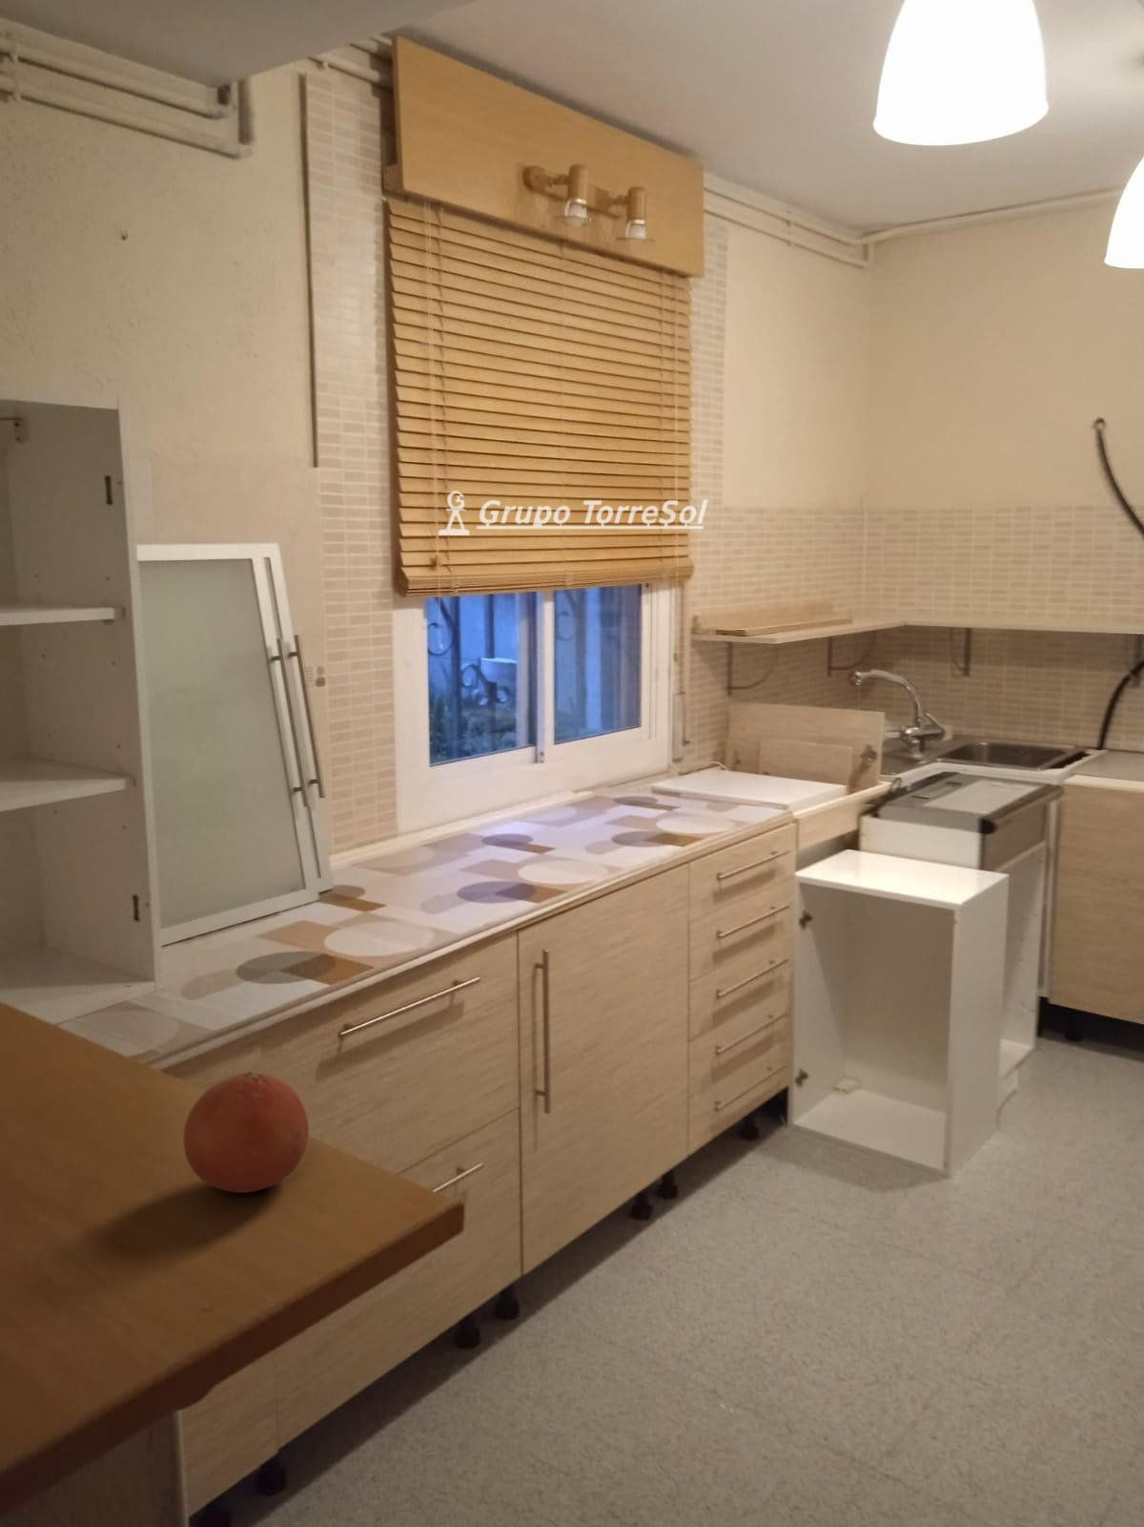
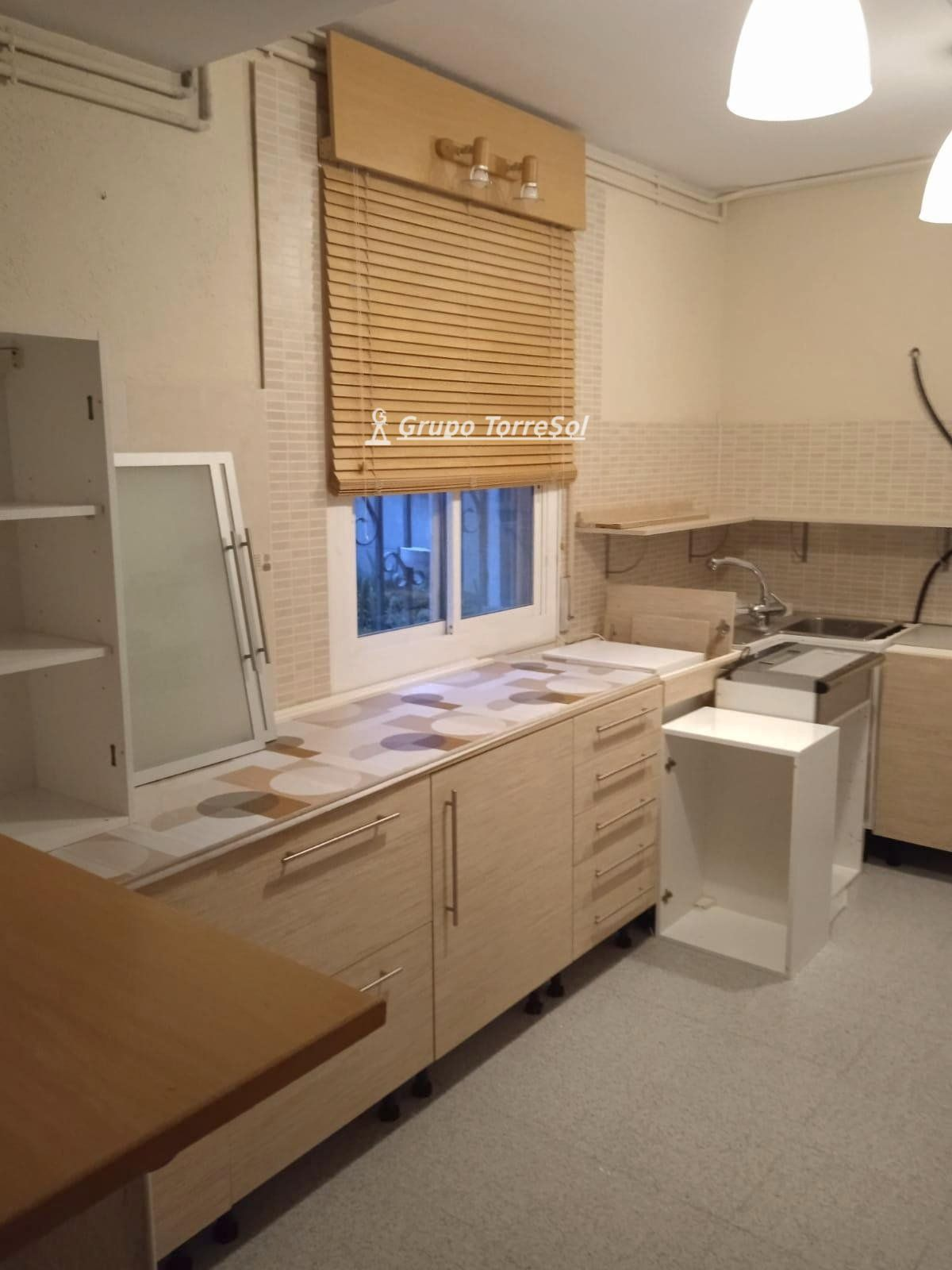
- fruit [183,1071,310,1194]
